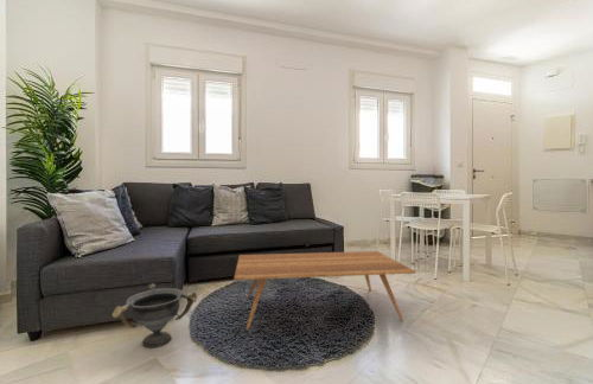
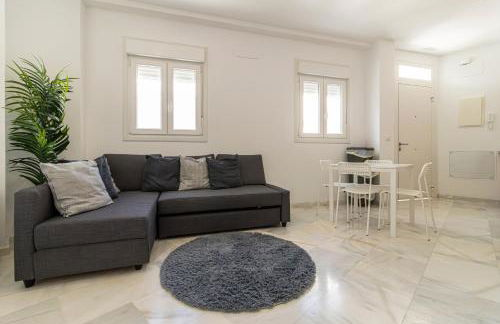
- coffee table [232,250,417,331]
- decorative bowl [111,282,198,348]
